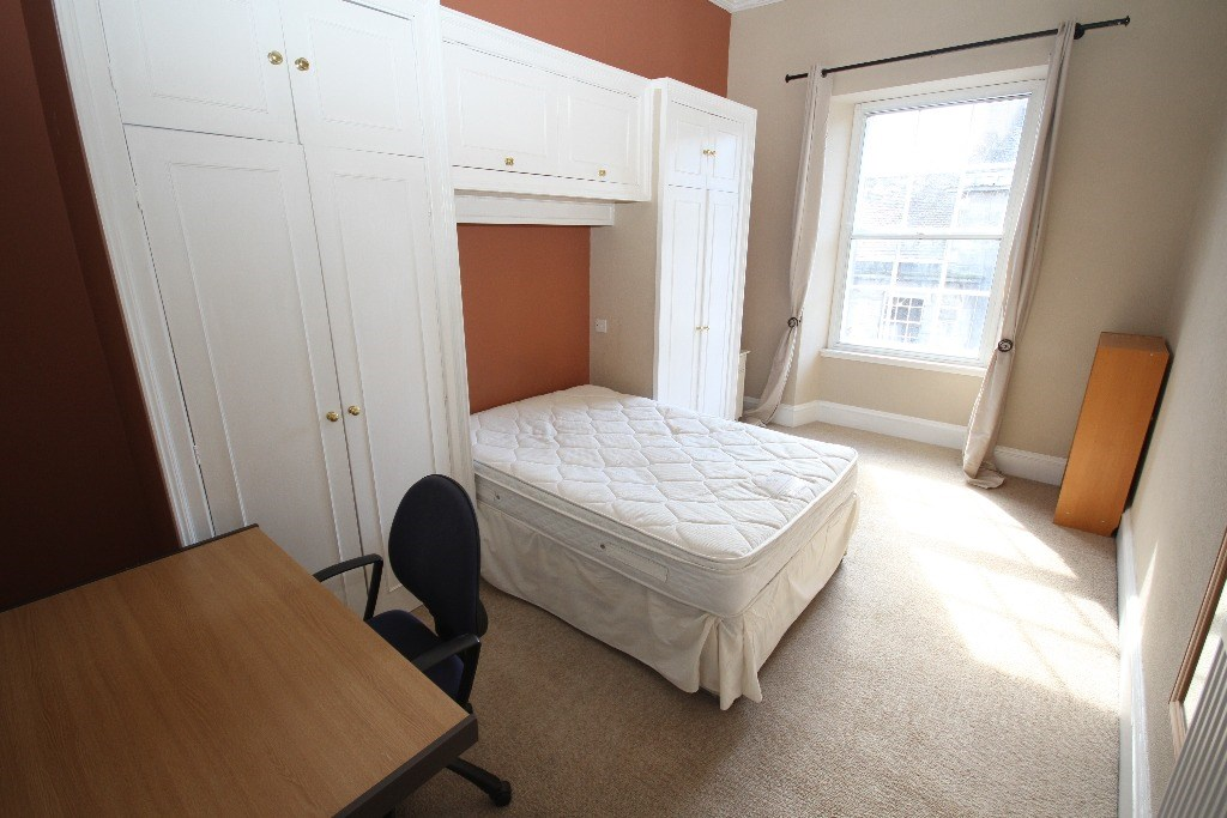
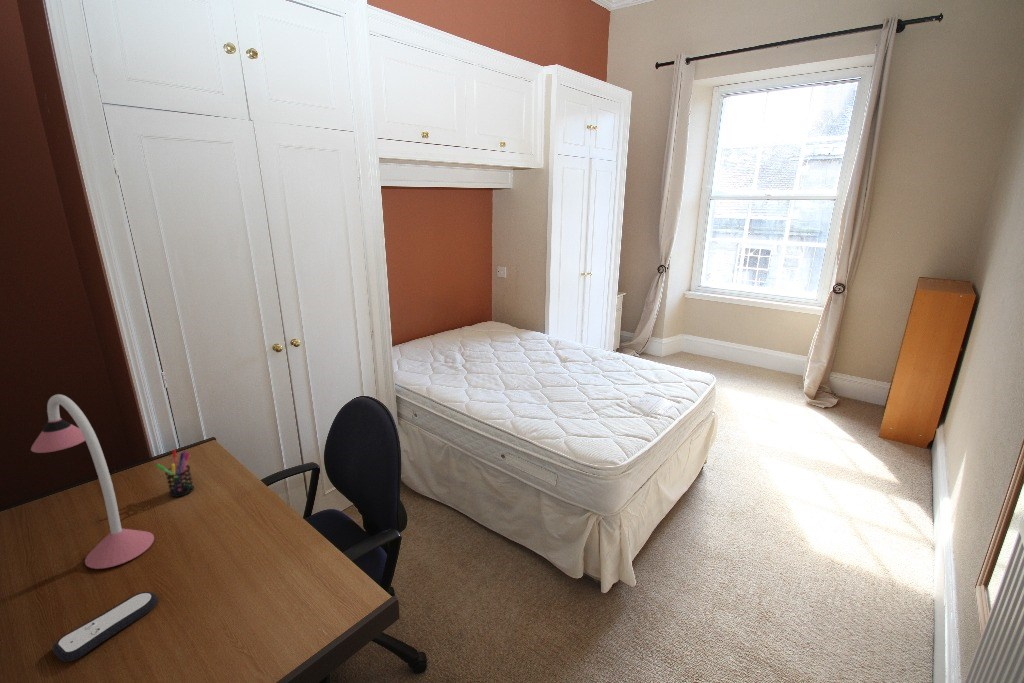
+ pen holder [155,449,195,498]
+ desk lamp [30,393,155,570]
+ remote control [52,591,159,663]
